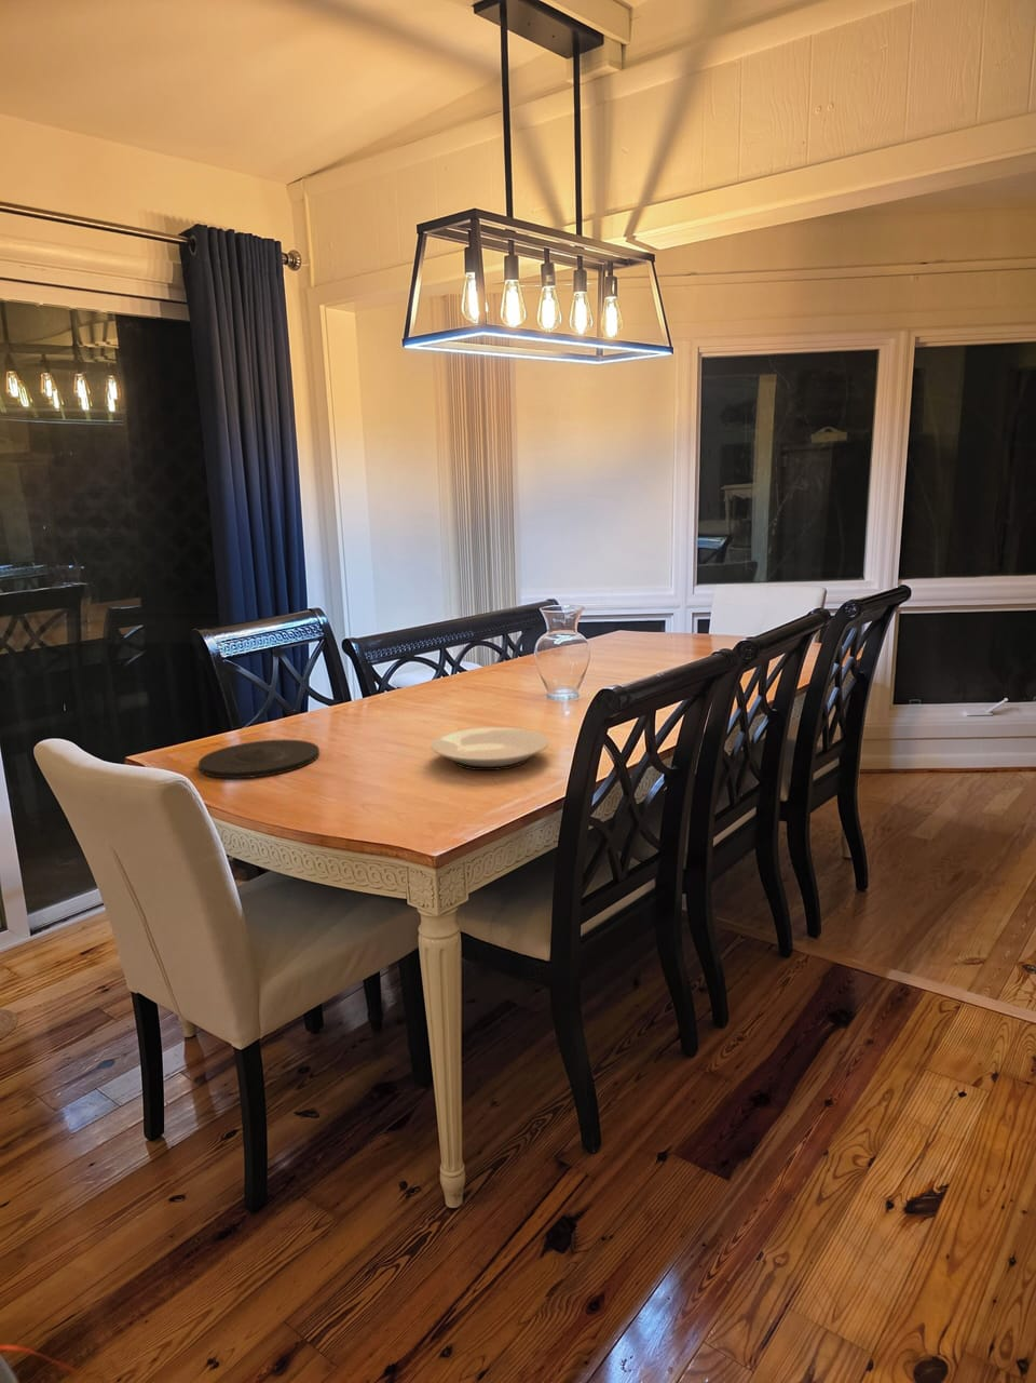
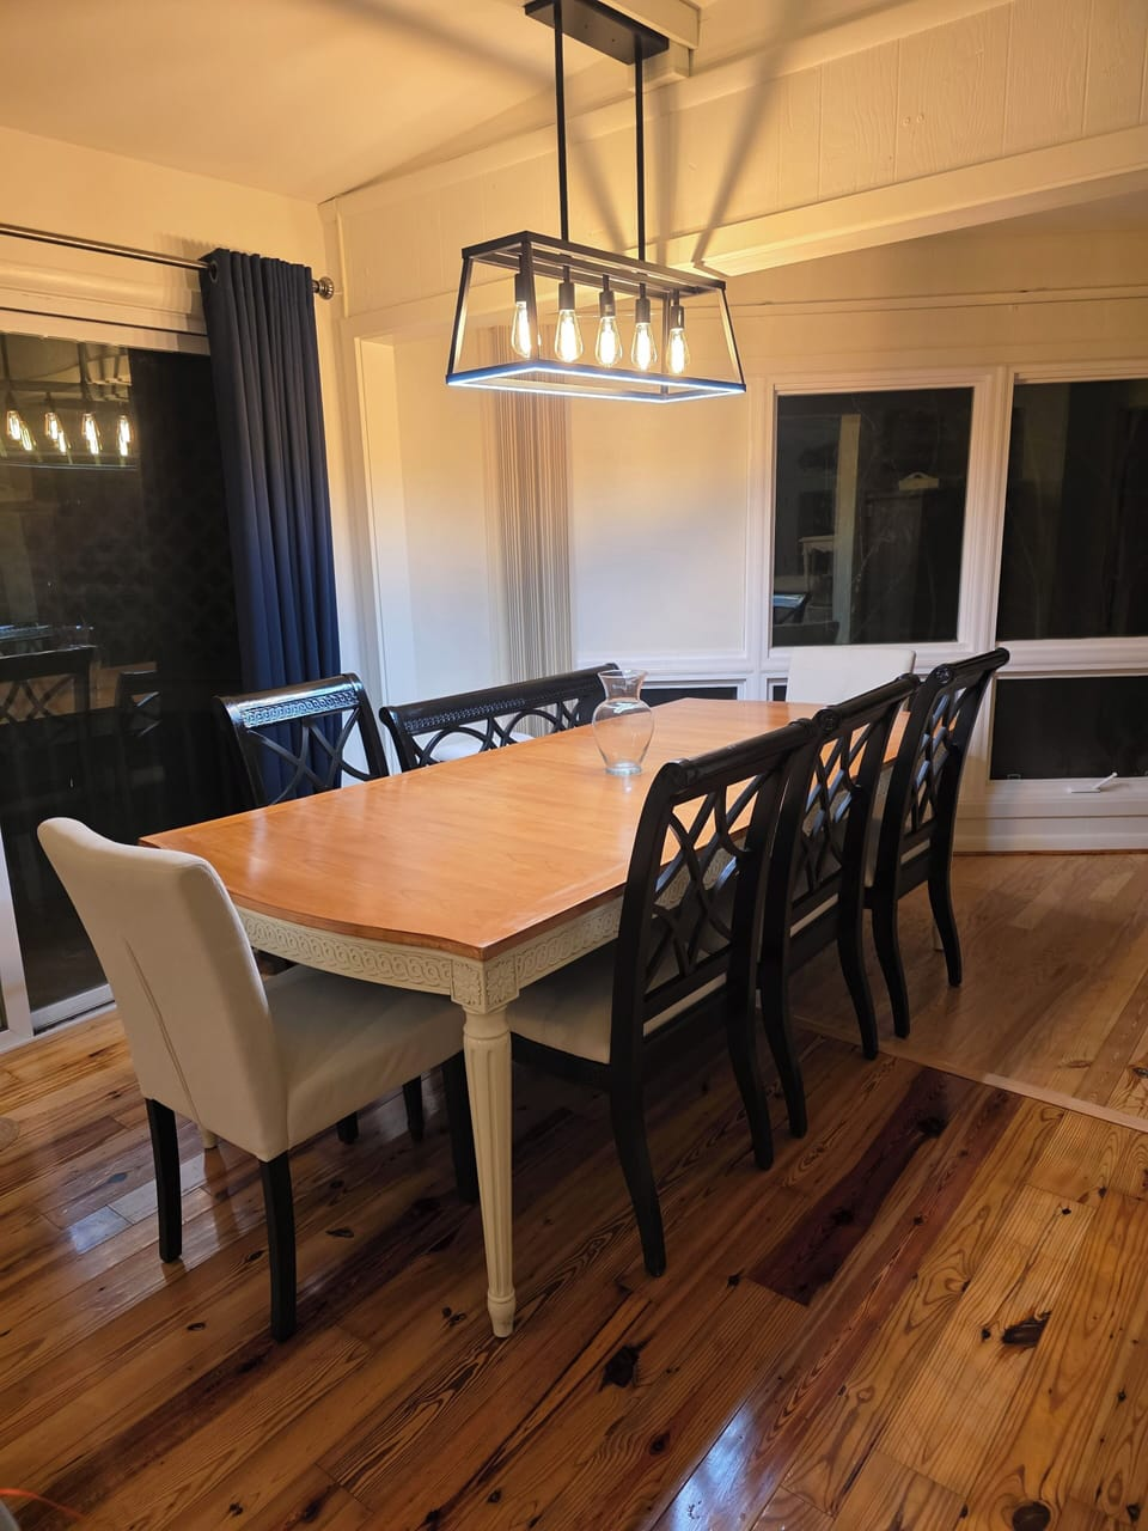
- plate [197,739,321,779]
- plate [430,726,551,771]
